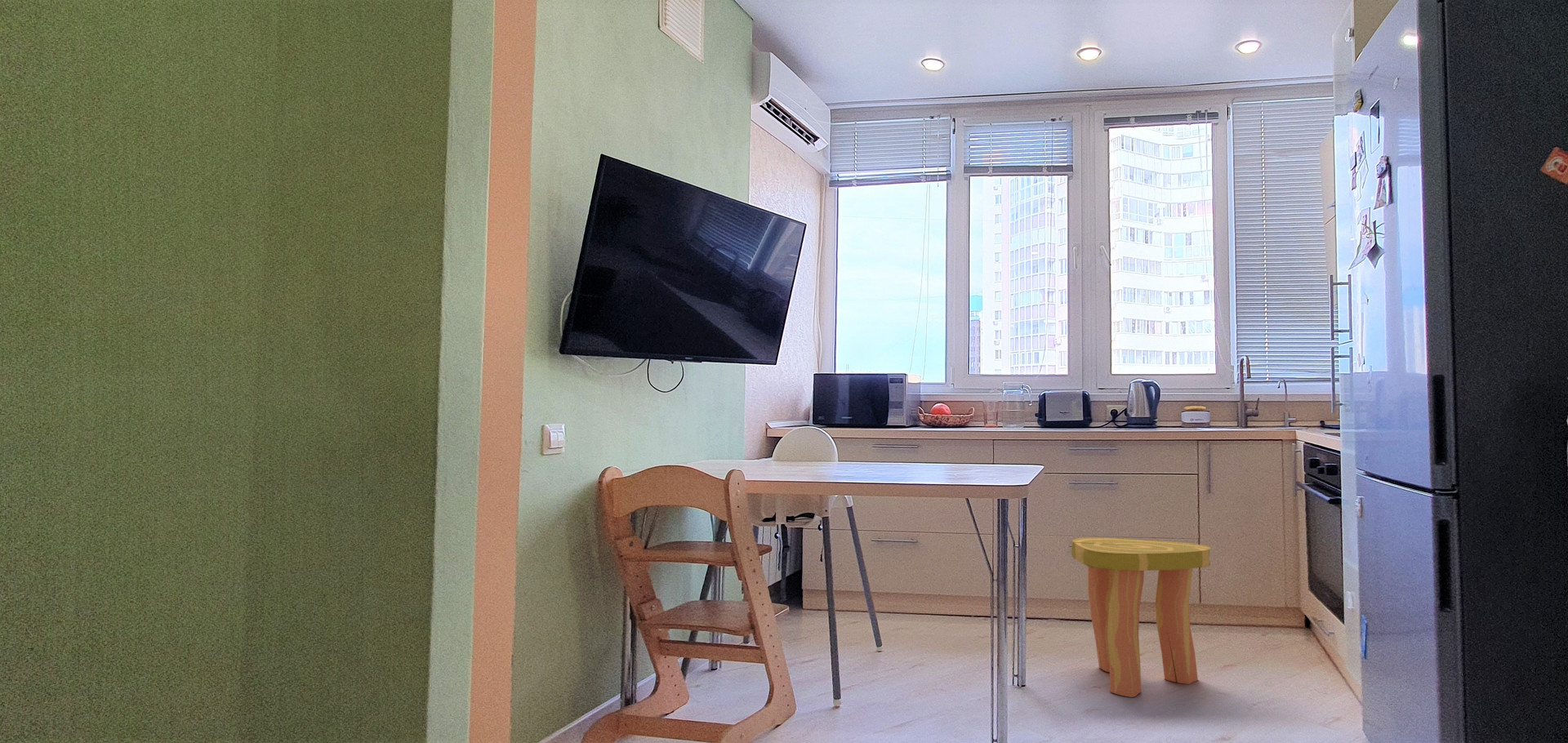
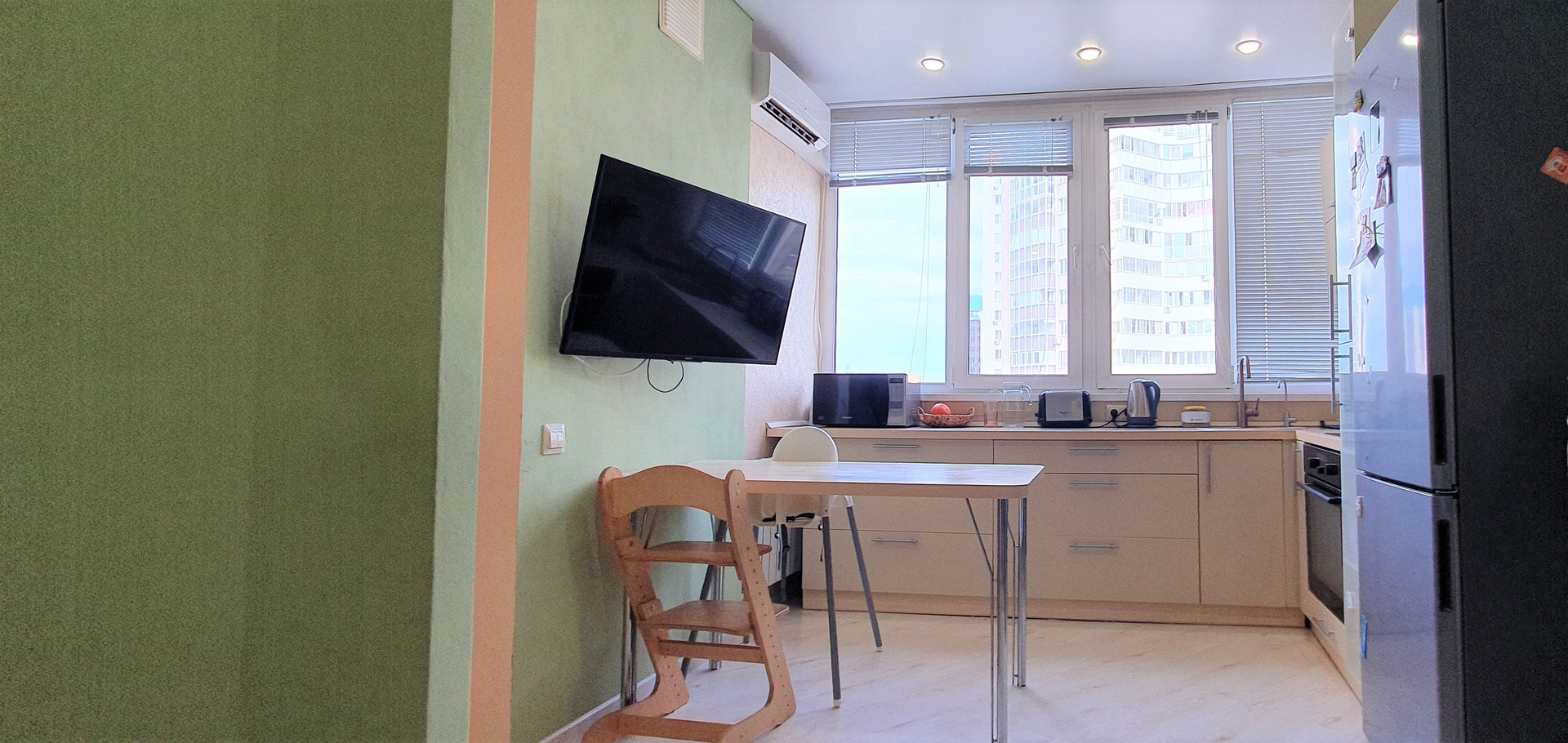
- stool [1071,536,1212,698]
